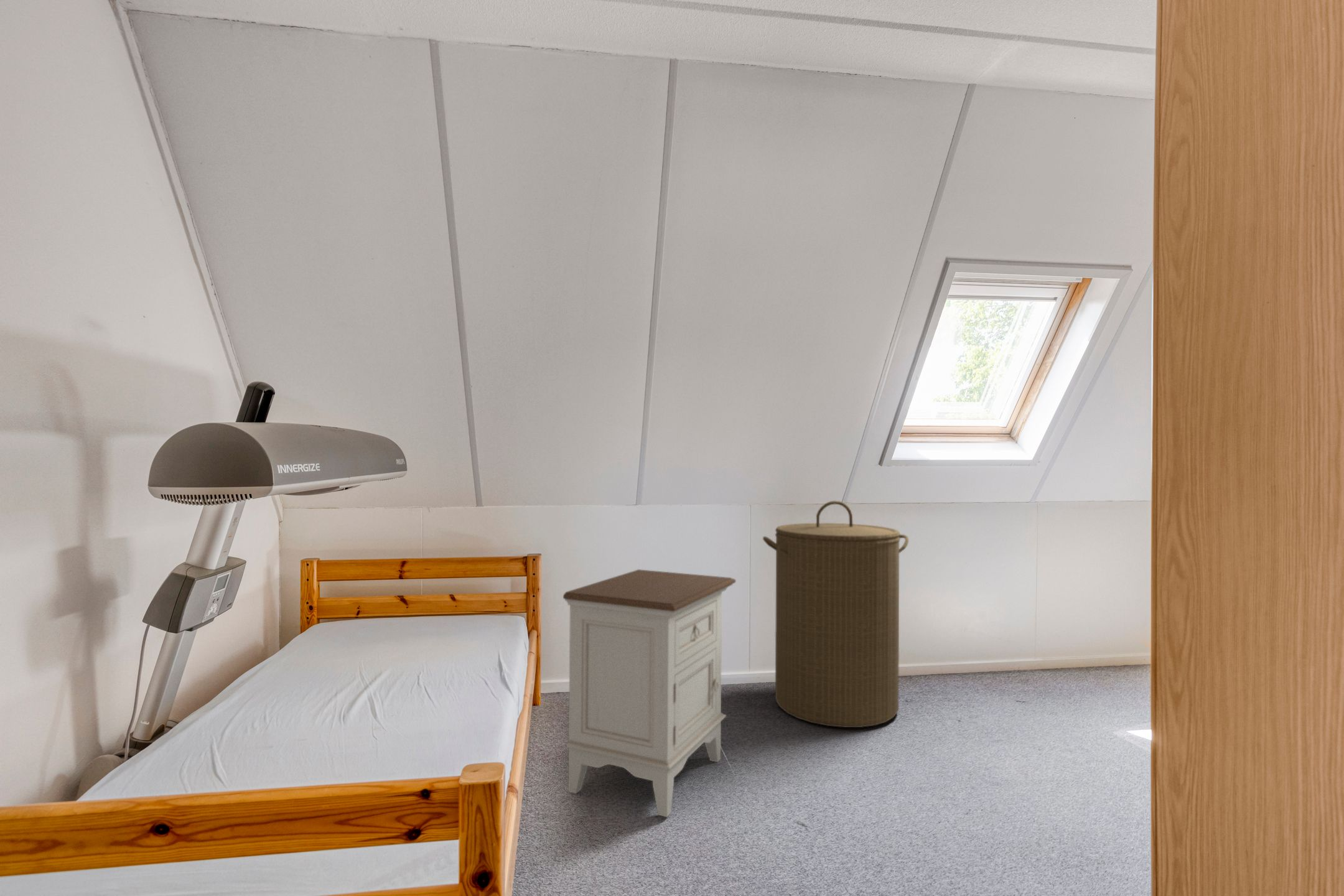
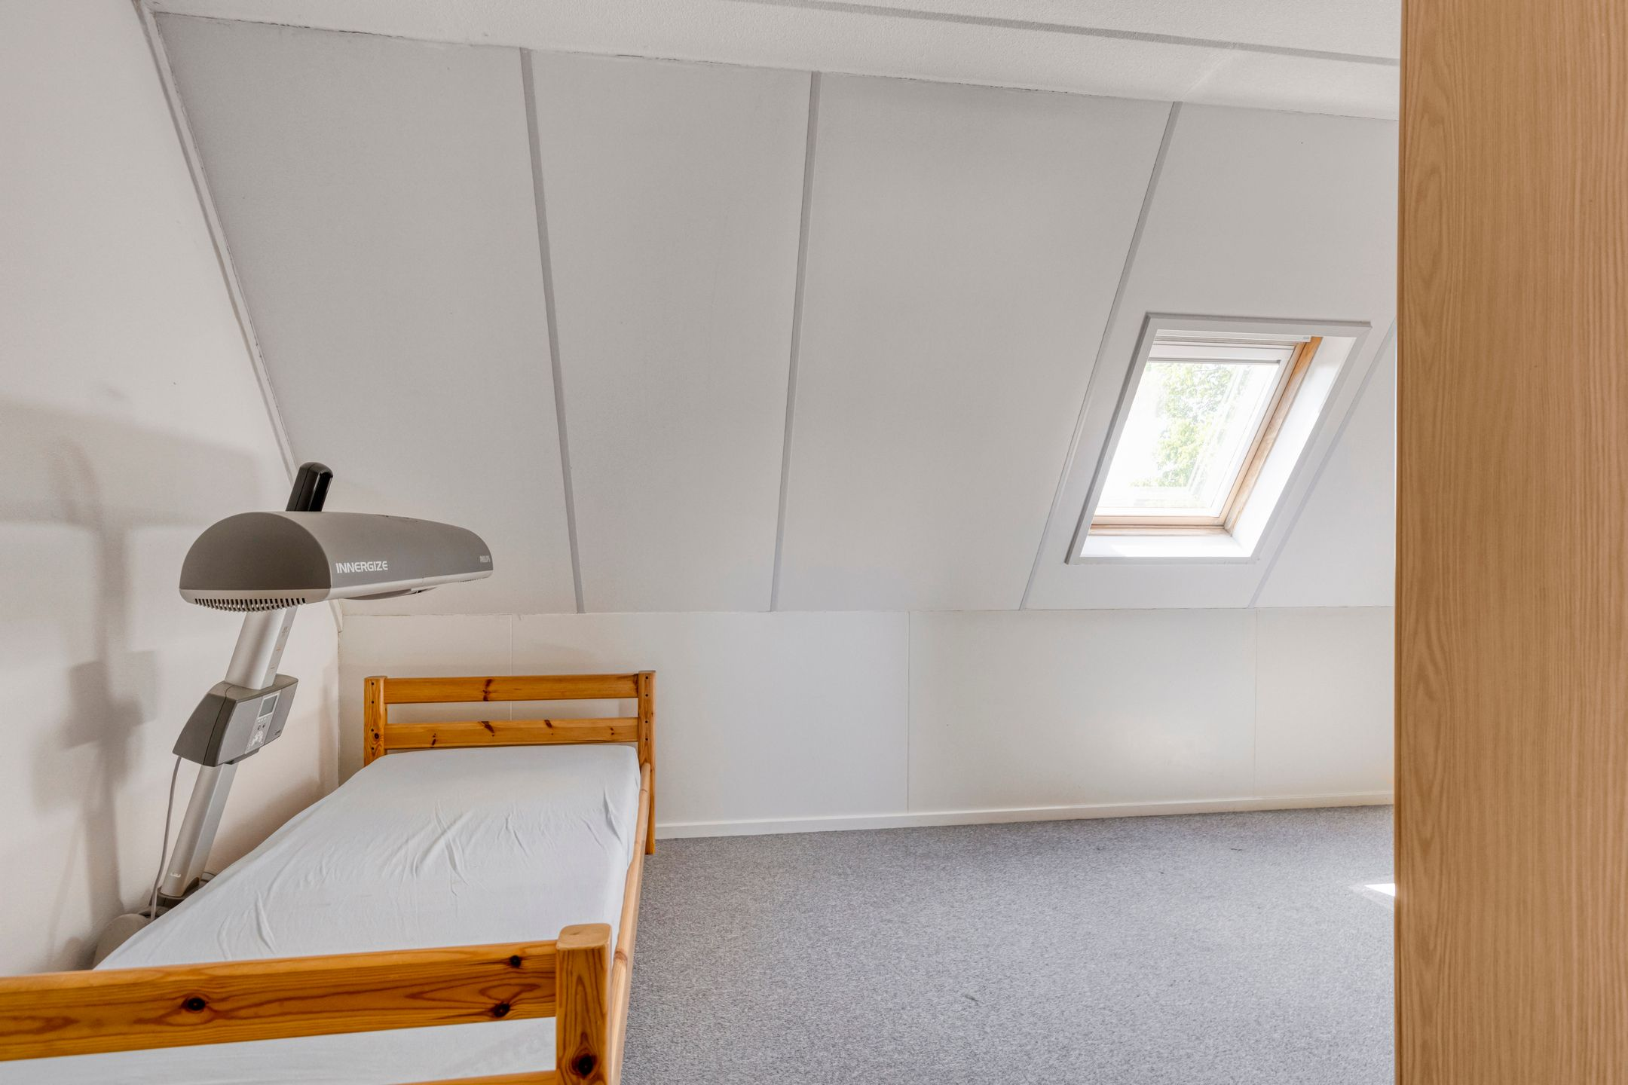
- nightstand [562,569,737,818]
- laundry hamper [762,500,909,728]
